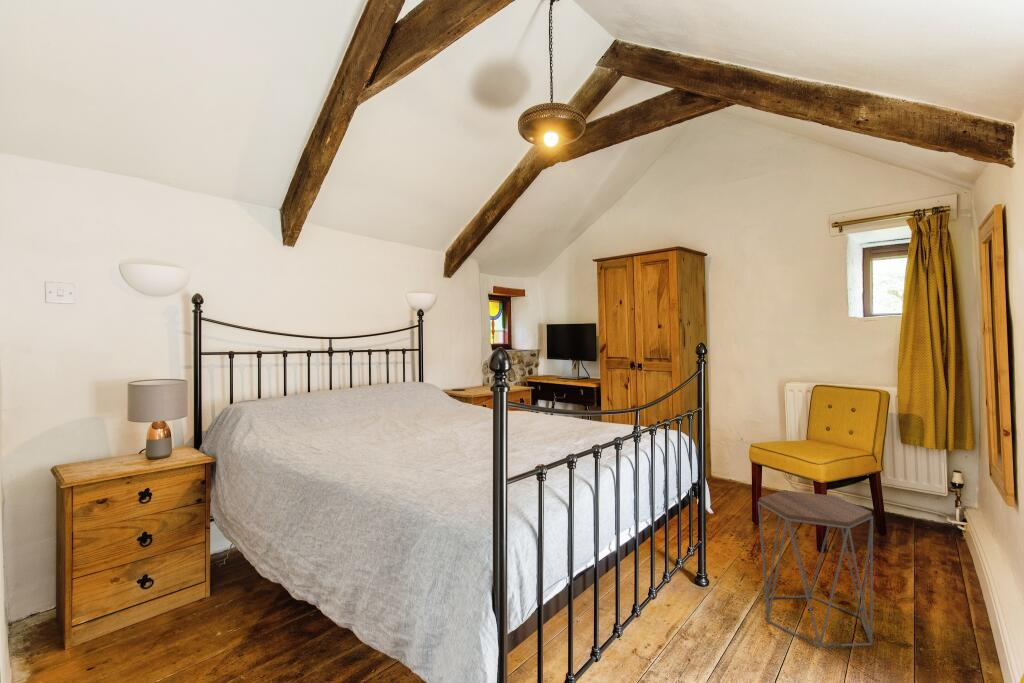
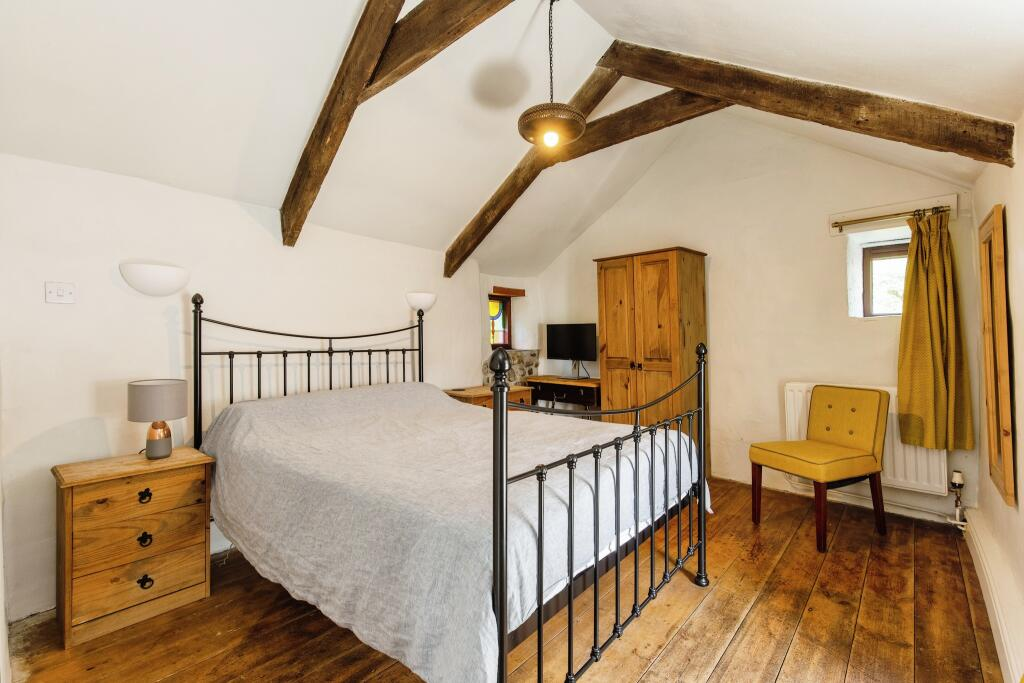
- side table [757,489,874,648]
